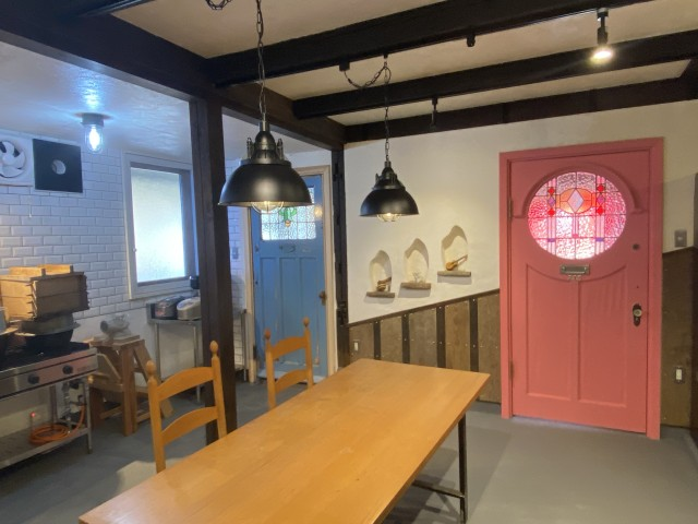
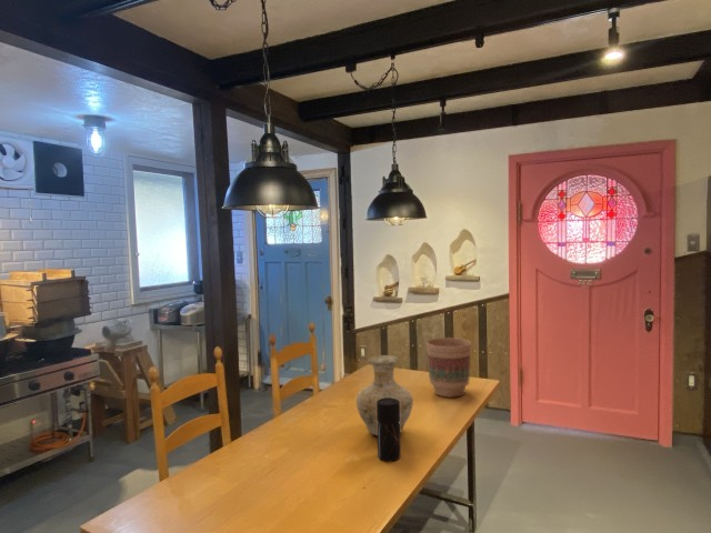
+ flower pot [425,336,472,399]
+ pepper grinder [377,398,402,463]
+ vase [356,354,414,438]
